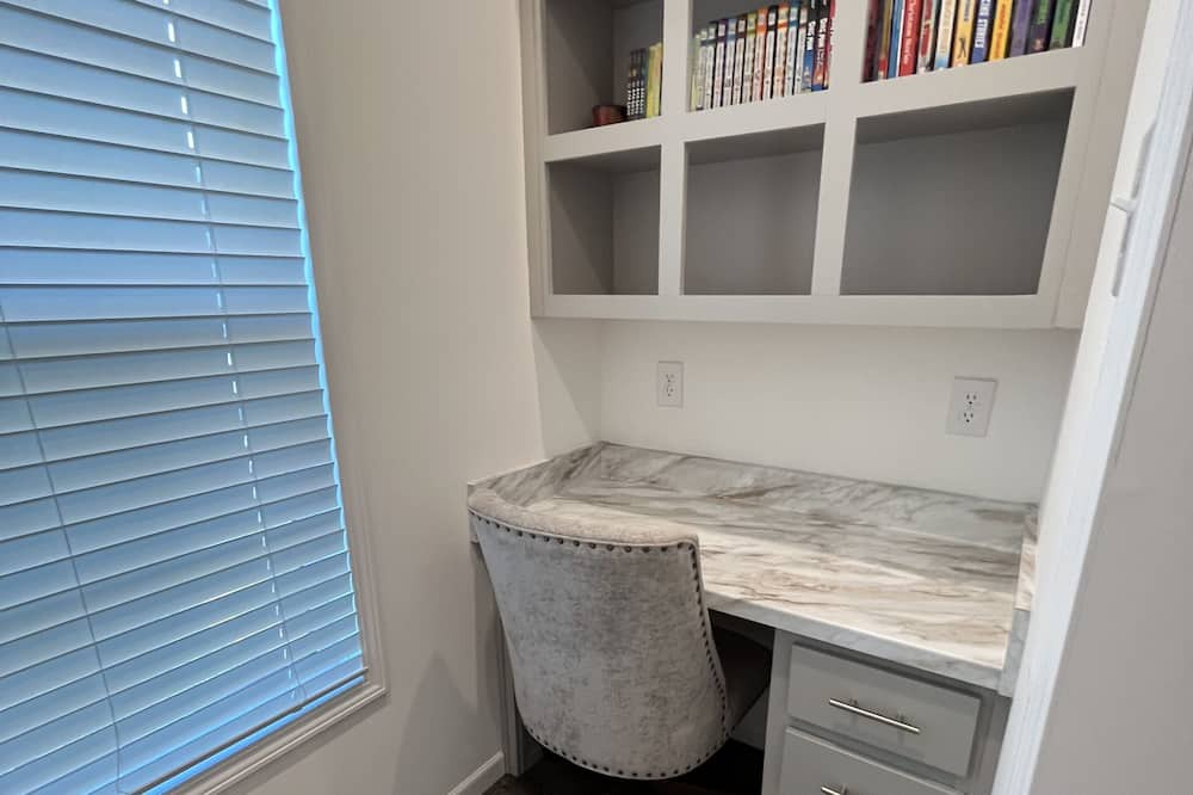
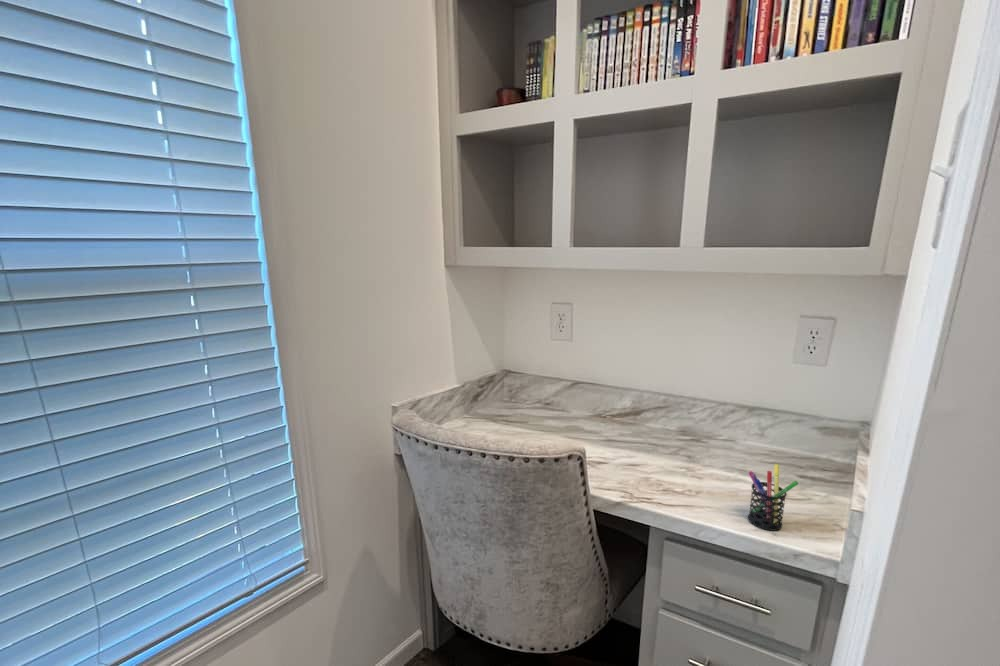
+ pen holder [747,463,800,532]
